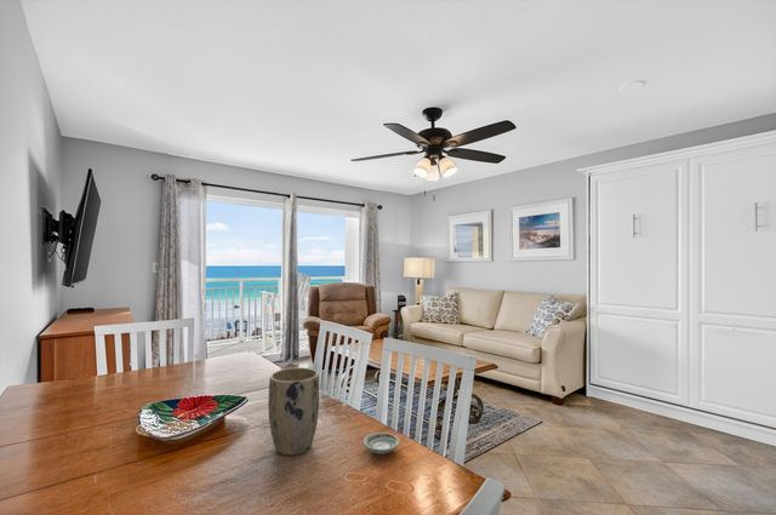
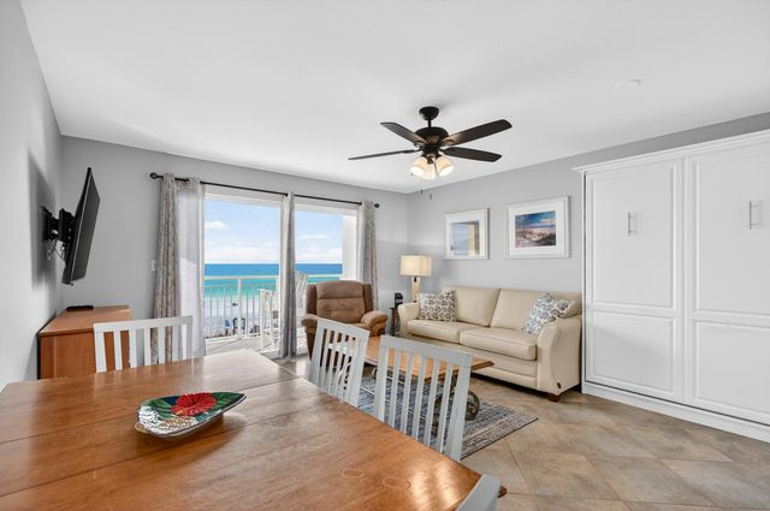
- plant pot [267,366,320,457]
- saucer [363,431,400,456]
